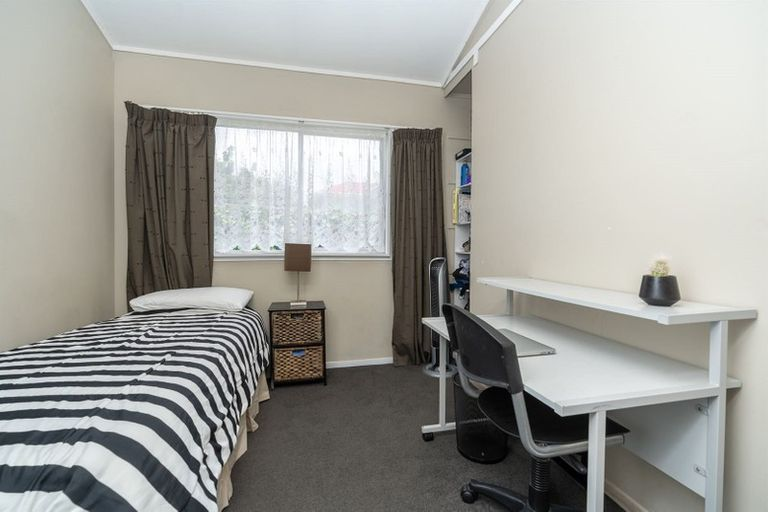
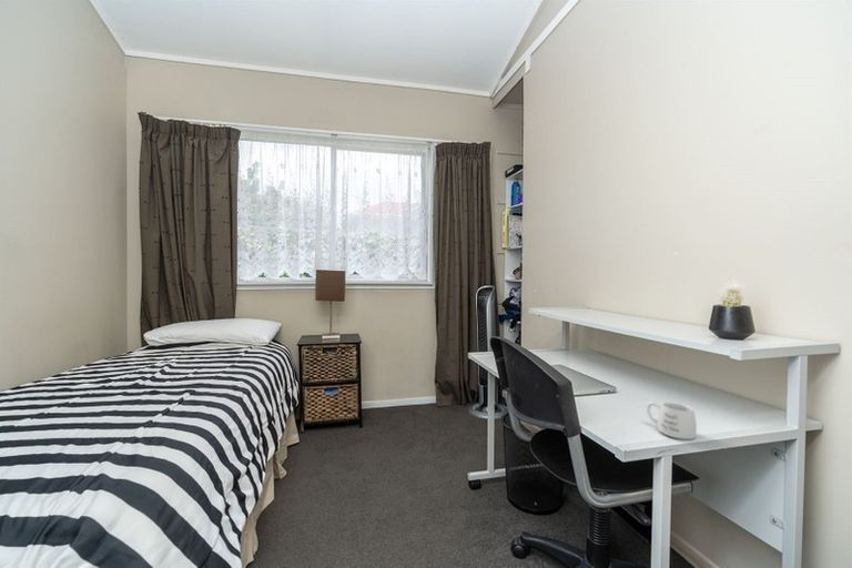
+ mug [646,400,698,440]
